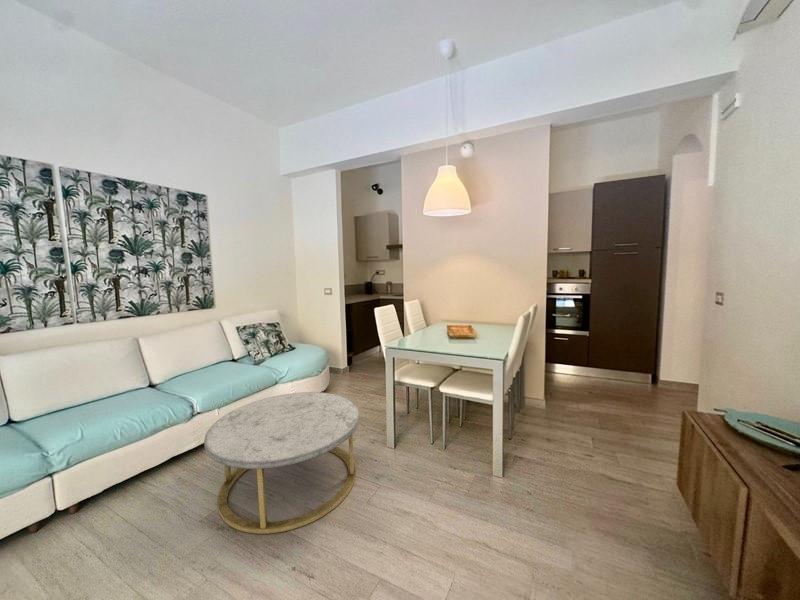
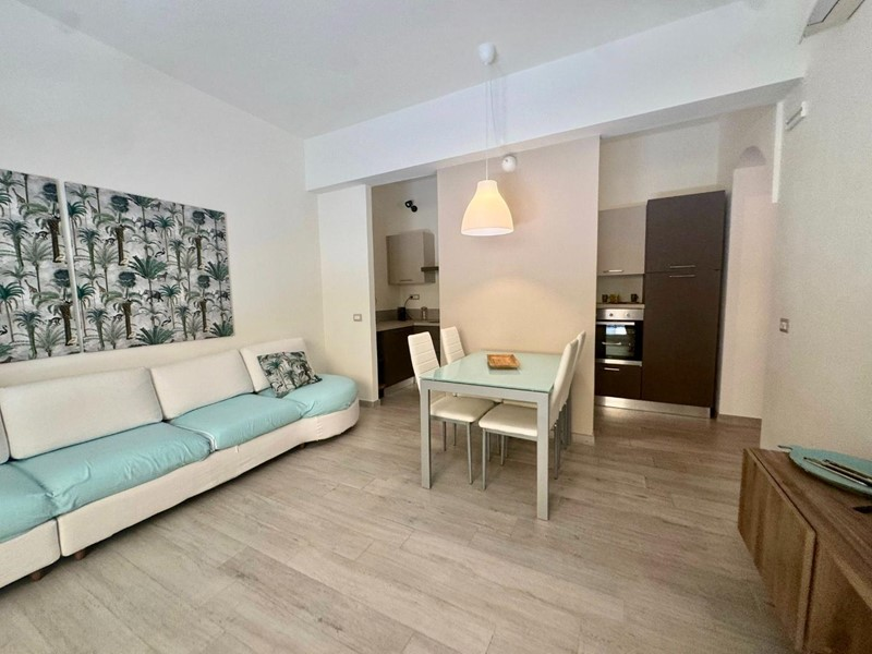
- coffee table [203,391,361,535]
